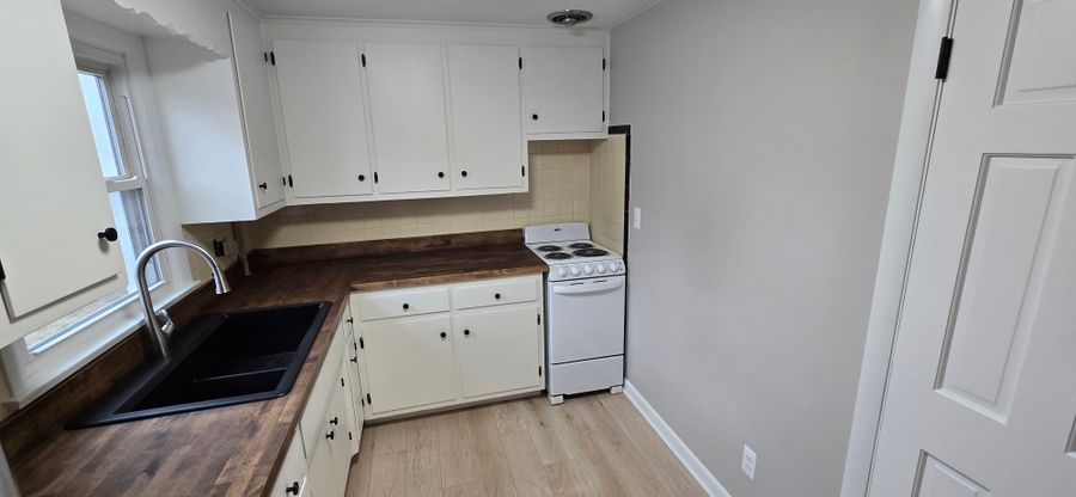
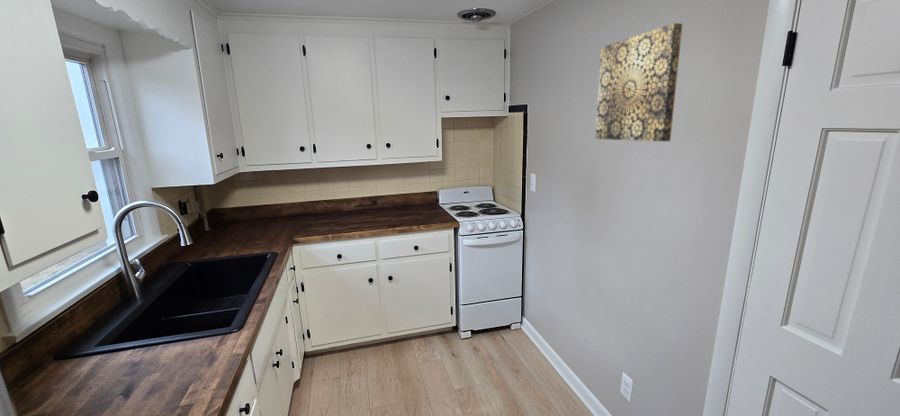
+ wall art [594,22,684,142]
